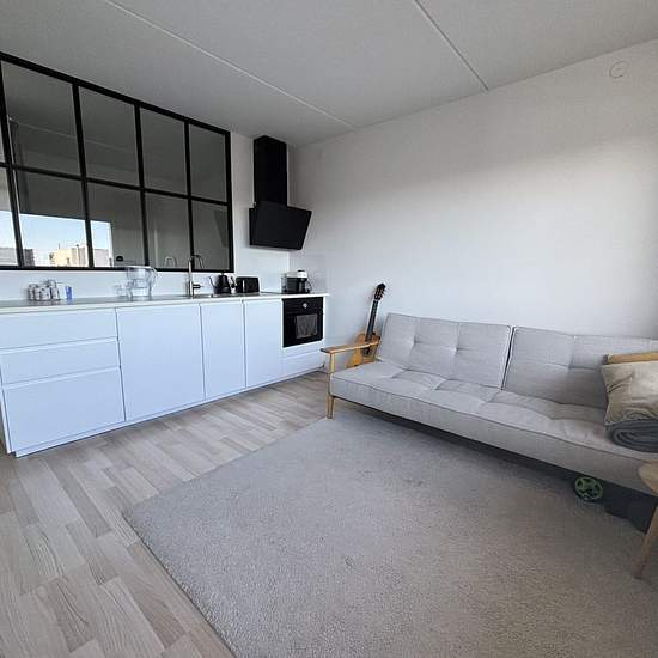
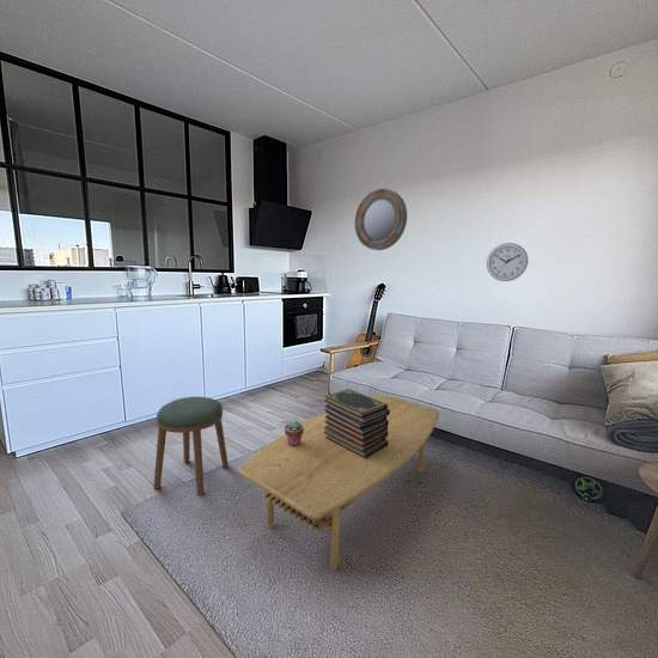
+ coffee table [237,392,440,572]
+ stool [152,396,230,498]
+ book stack [323,388,390,459]
+ wall clock [486,242,529,282]
+ home mirror [354,188,408,251]
+ potted succulent [284,420,304,446]
